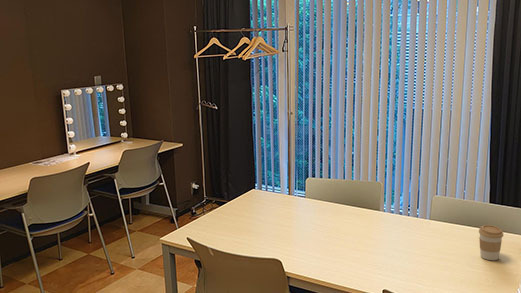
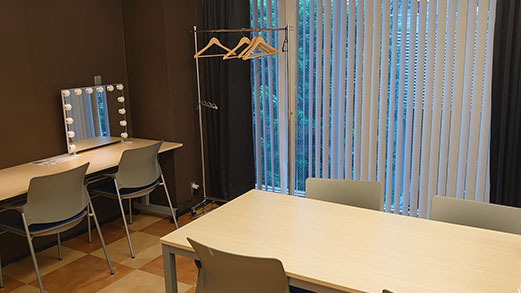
- coffee cup [478,224,504,261]
